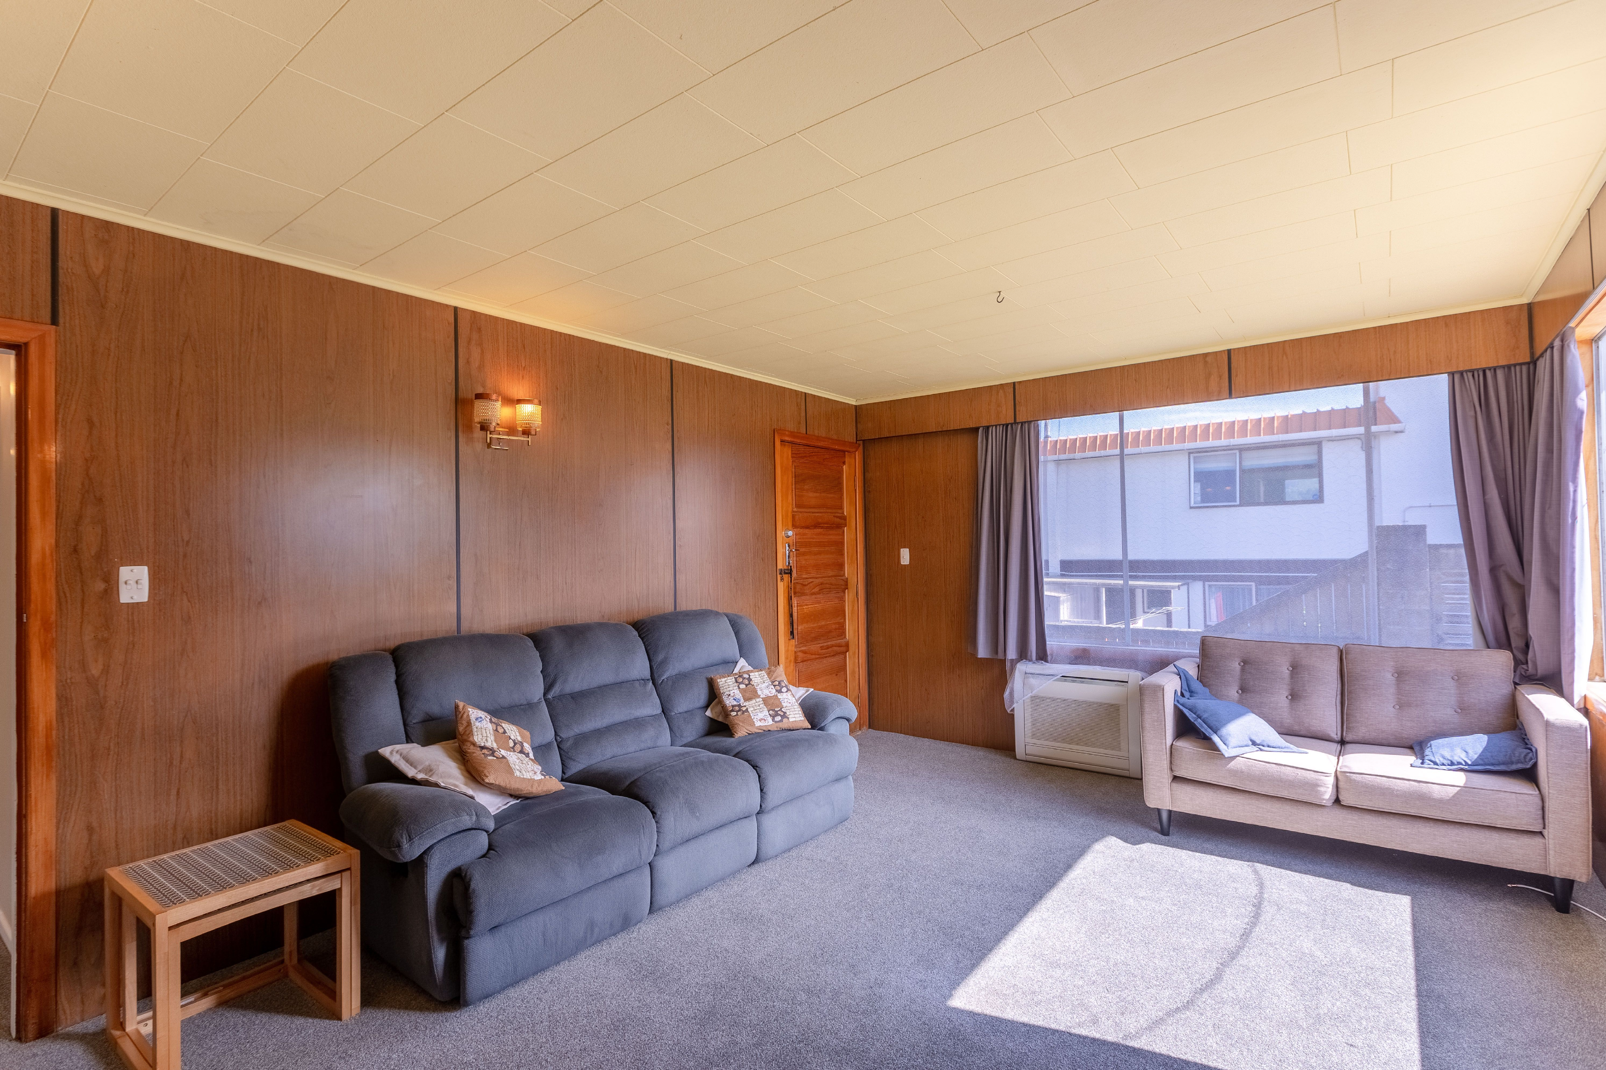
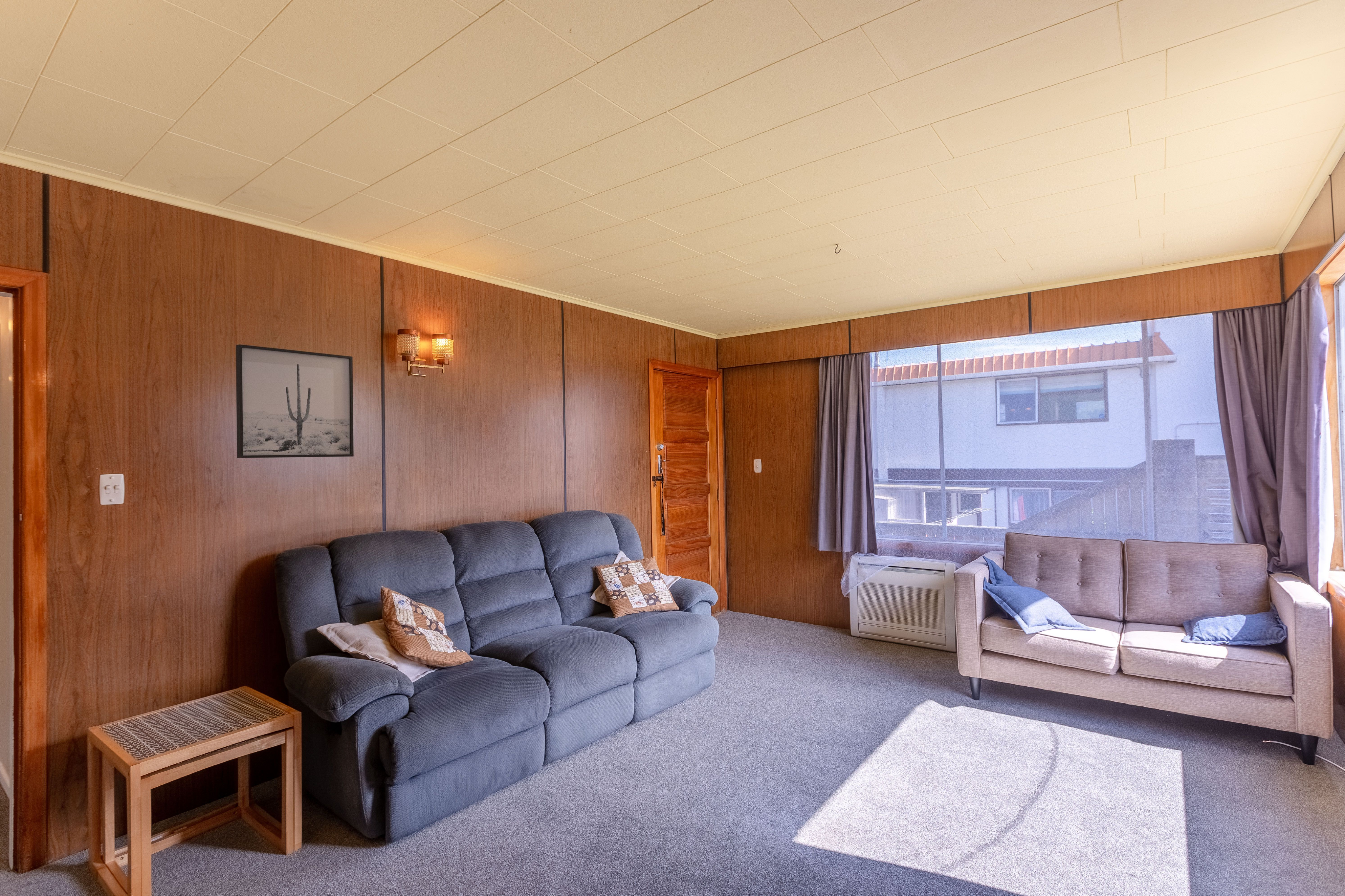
+ wall art [236,344,354,459]
